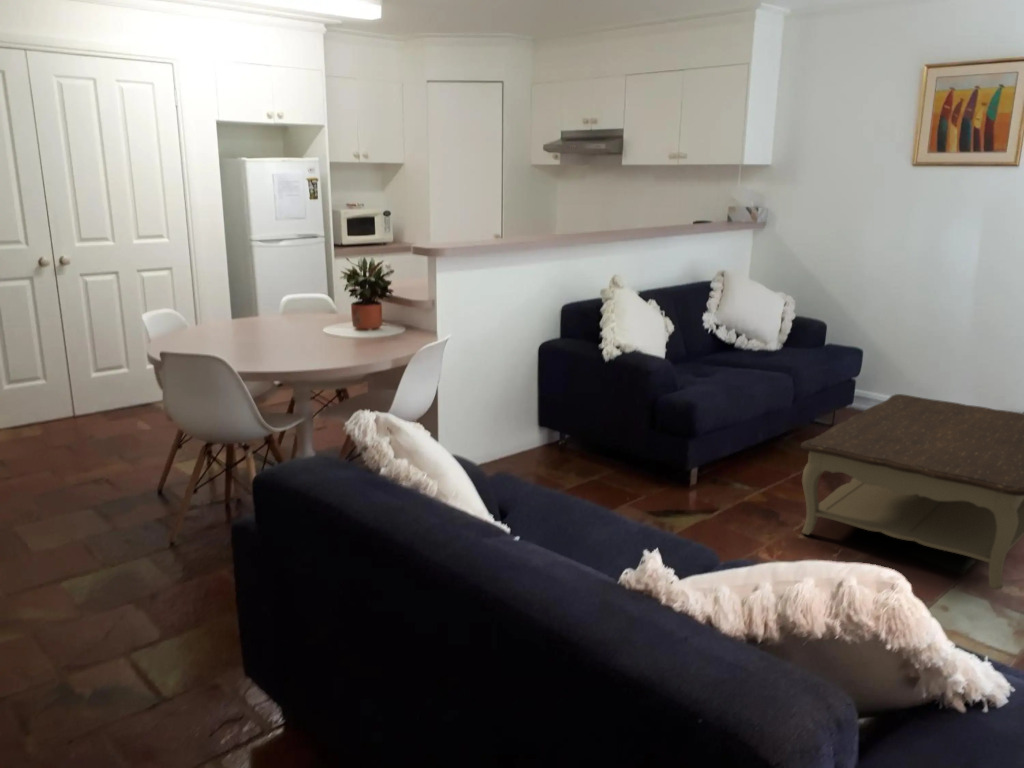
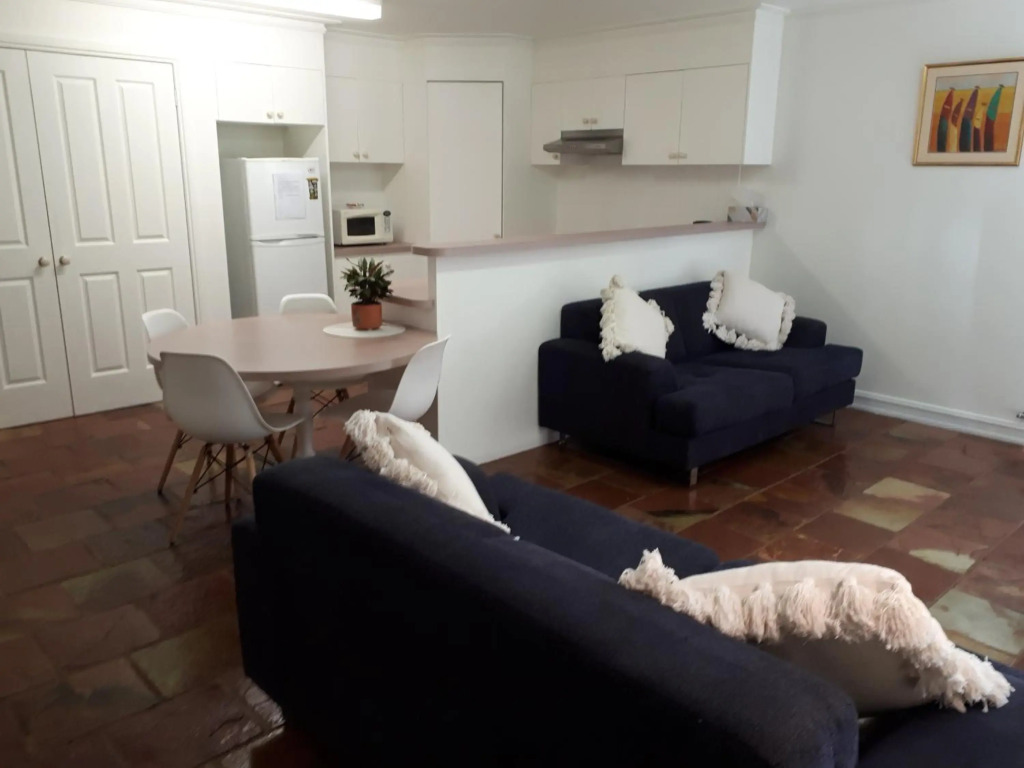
- coffee table [800,393,1024,591]
